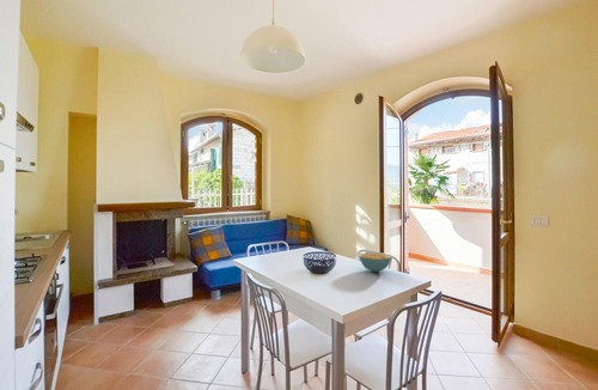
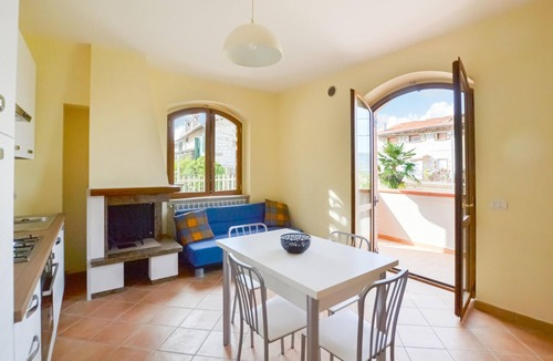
- cereal bowl [358,251,392,273]
